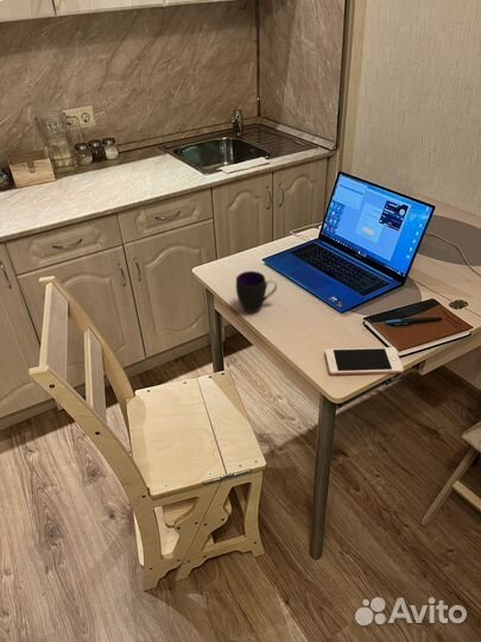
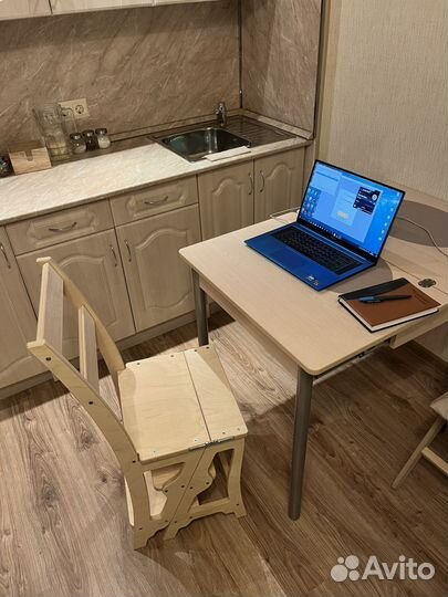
- cell phone [324,346,405,376]
- cup [235,270,278,314]
